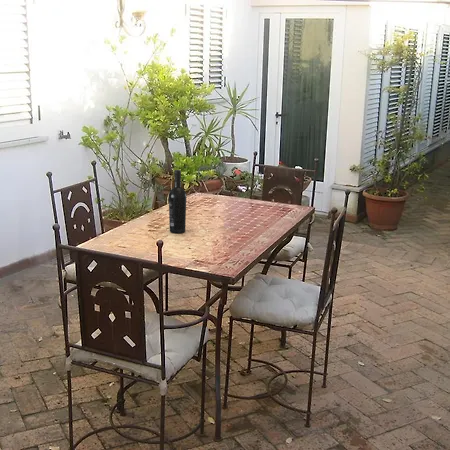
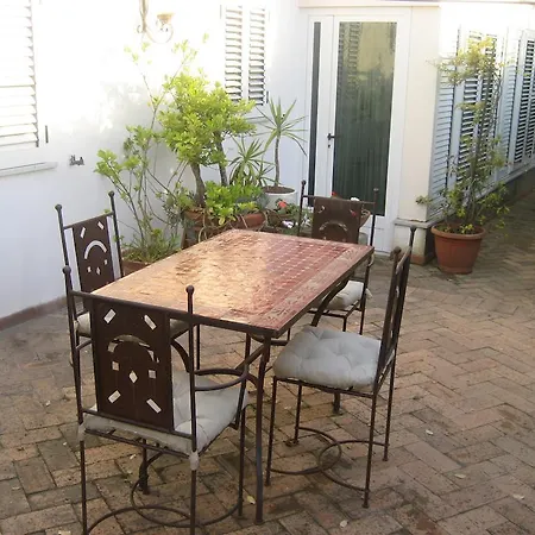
- wine bottle [168,169,187,234]
